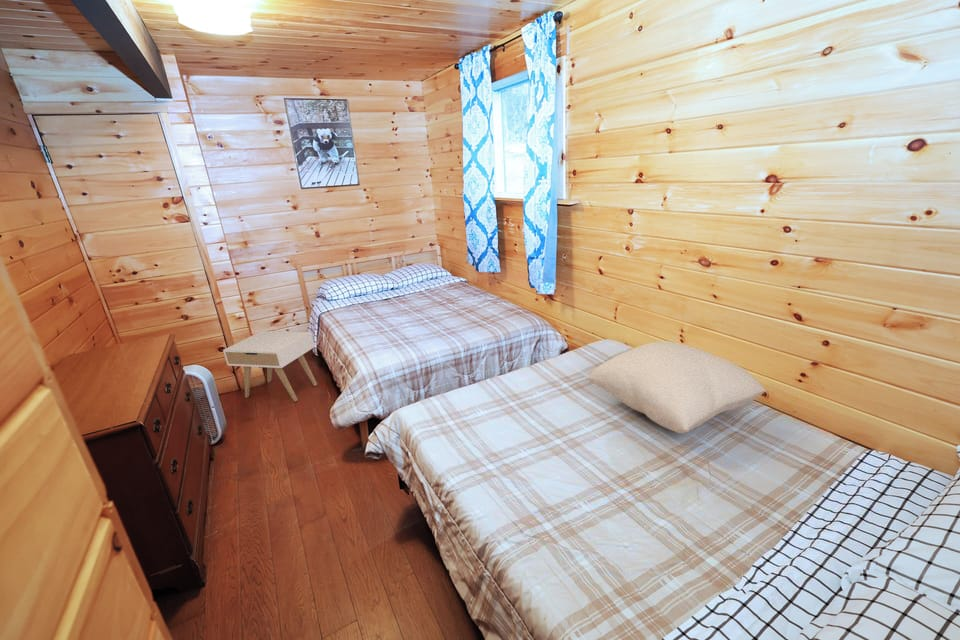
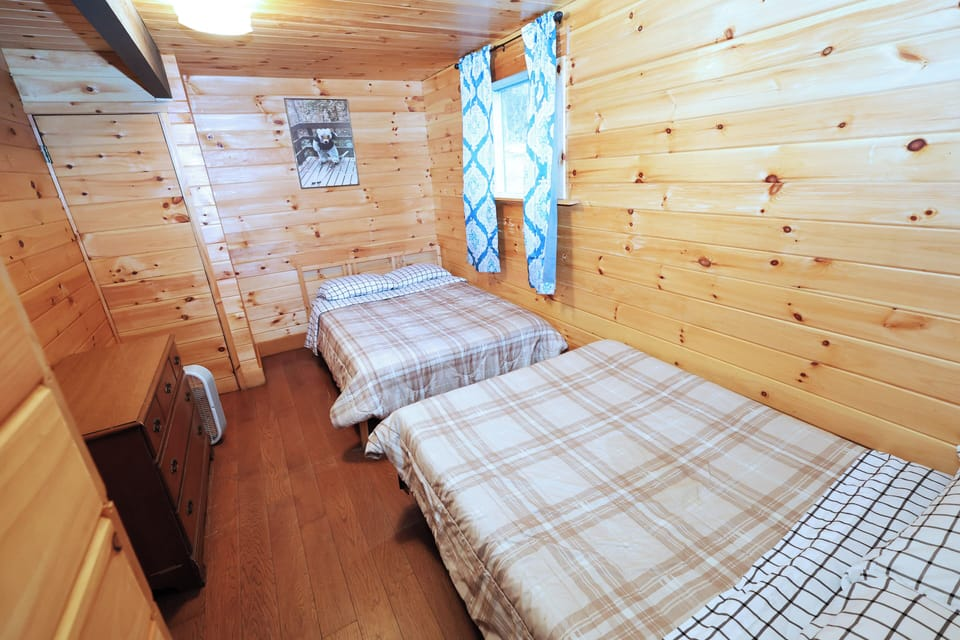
- nightstand [222,330,318,402]
- pillow [585,340,768,435]
